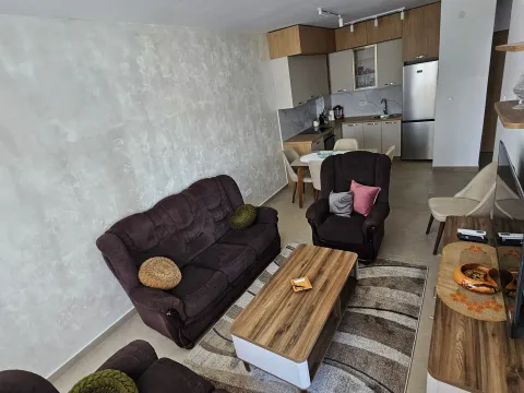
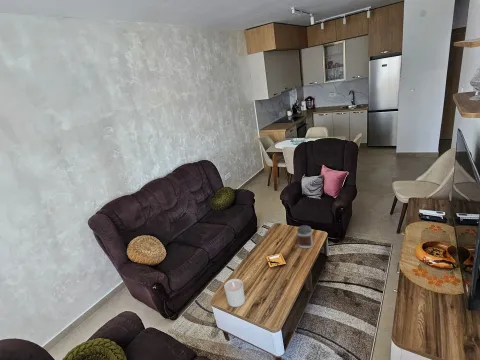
+ jar [296,224,314,249]
+ candle [223,278,246,308]
